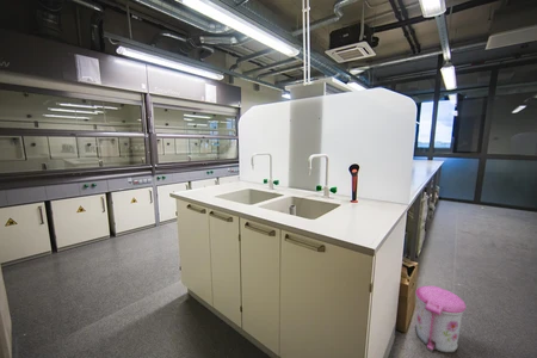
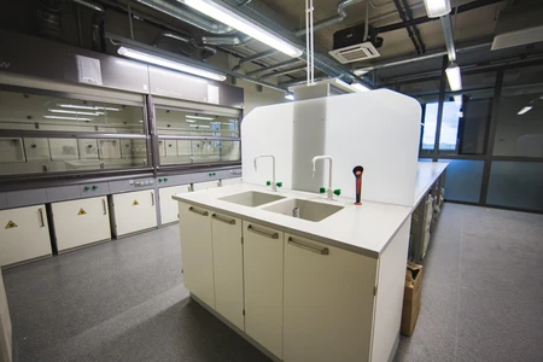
- trash can [414,284,468,353]
